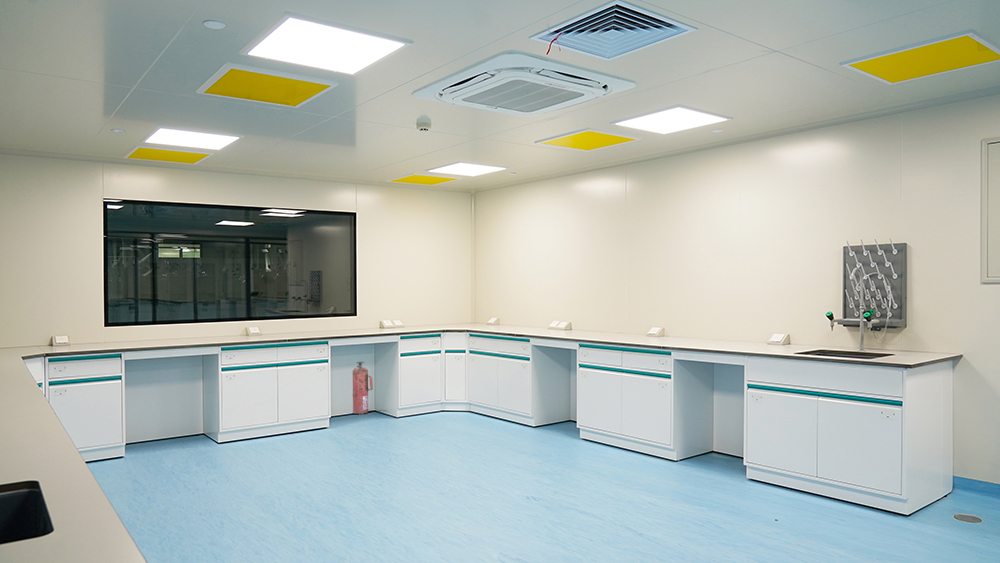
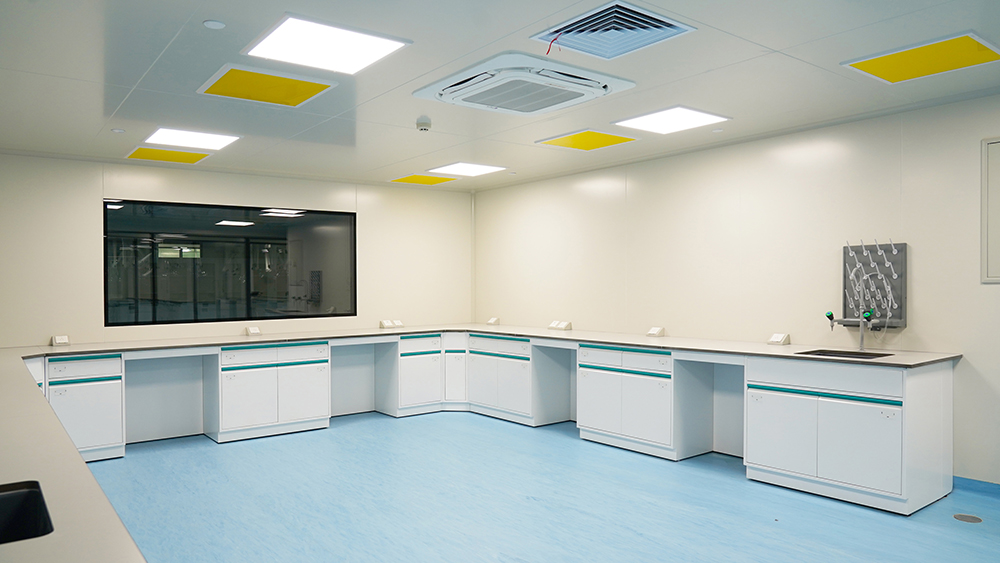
- fire extinguisher [352,361,374,415]
